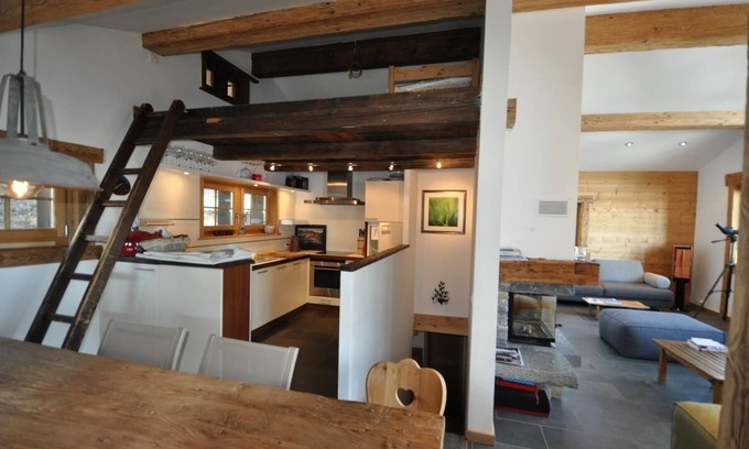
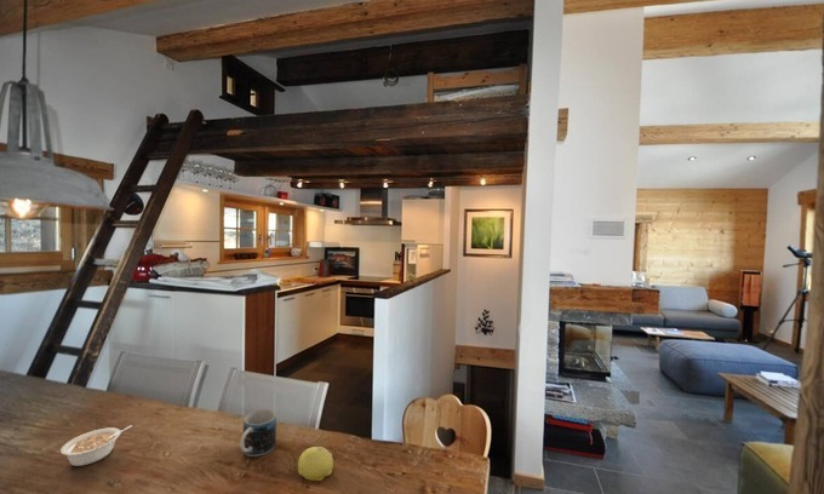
+ mug [239,408,277,458]
+ fruit [297,446,334,482]
+ legume [59,424,133,467]
